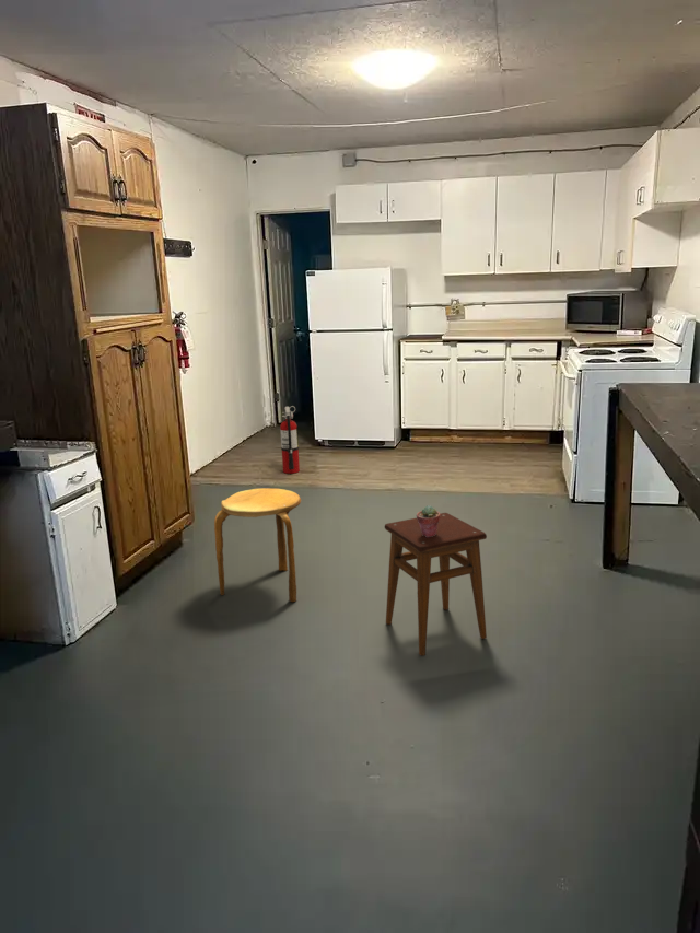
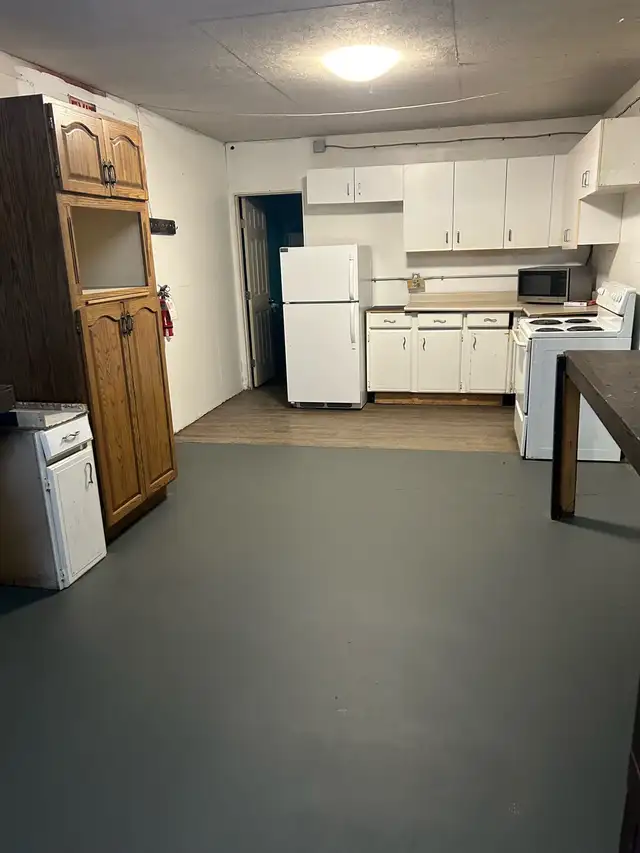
- stool [213,487,302,603]
- potted succulent [416,504,441,537]
- stool [384,512,488,656]
- fire extinguisher [279,405,301,475]
